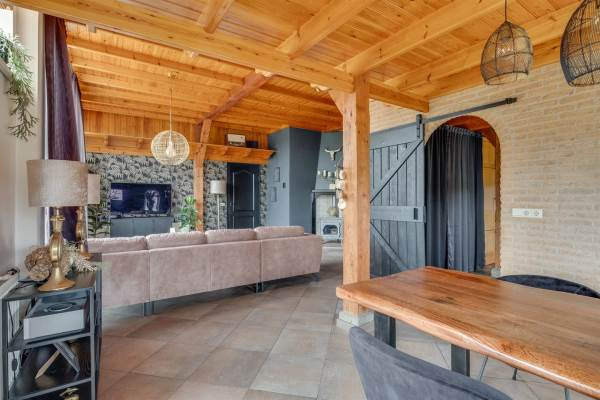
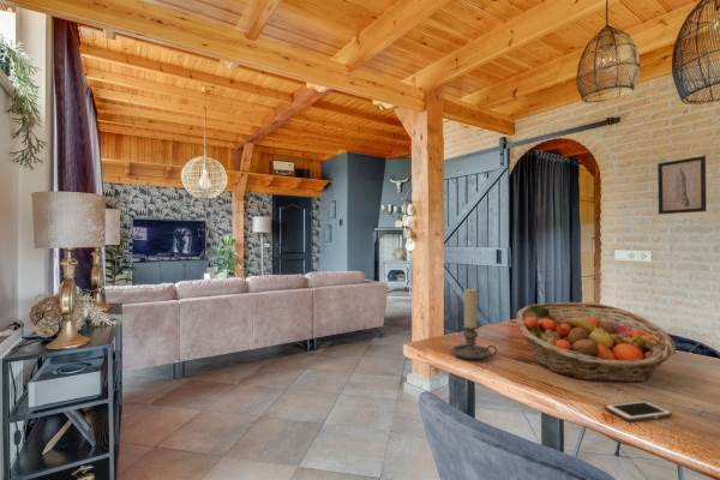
+ candle holder [451,288,498,361]
+ cell phone [604,400,673,422]
+ fruit basket [515,301,677,383]
+ wall art [656,155,708,215]
